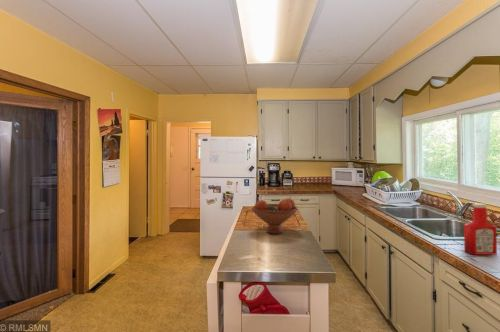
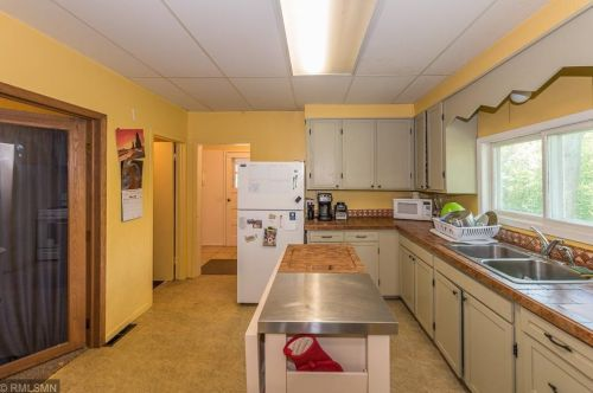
- soap bottle [463,202,498,256]
- fruit bowl [250,197,299,235]
